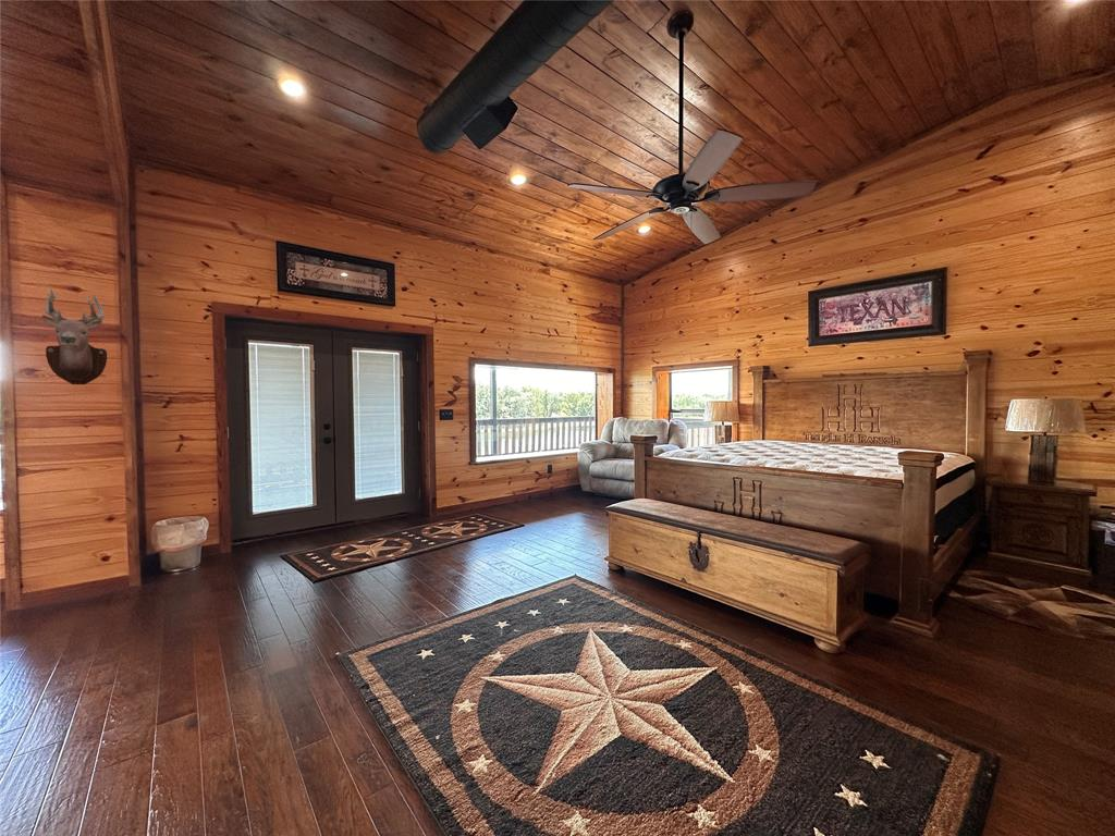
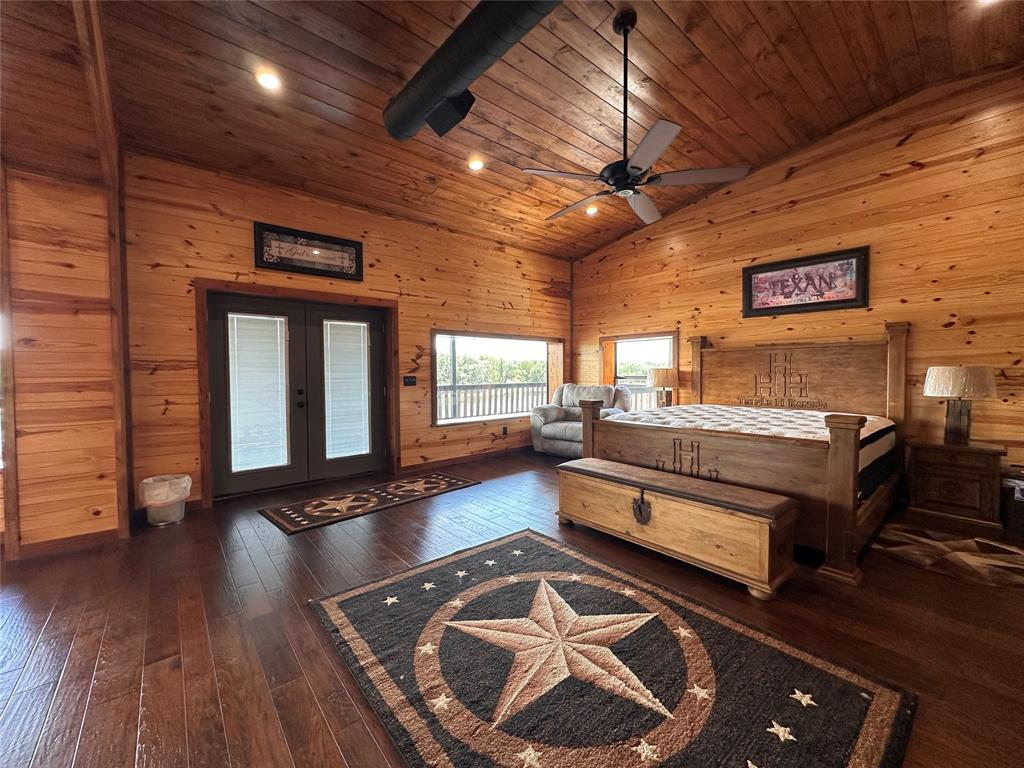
- mounted trophy [40,286,108,385]
